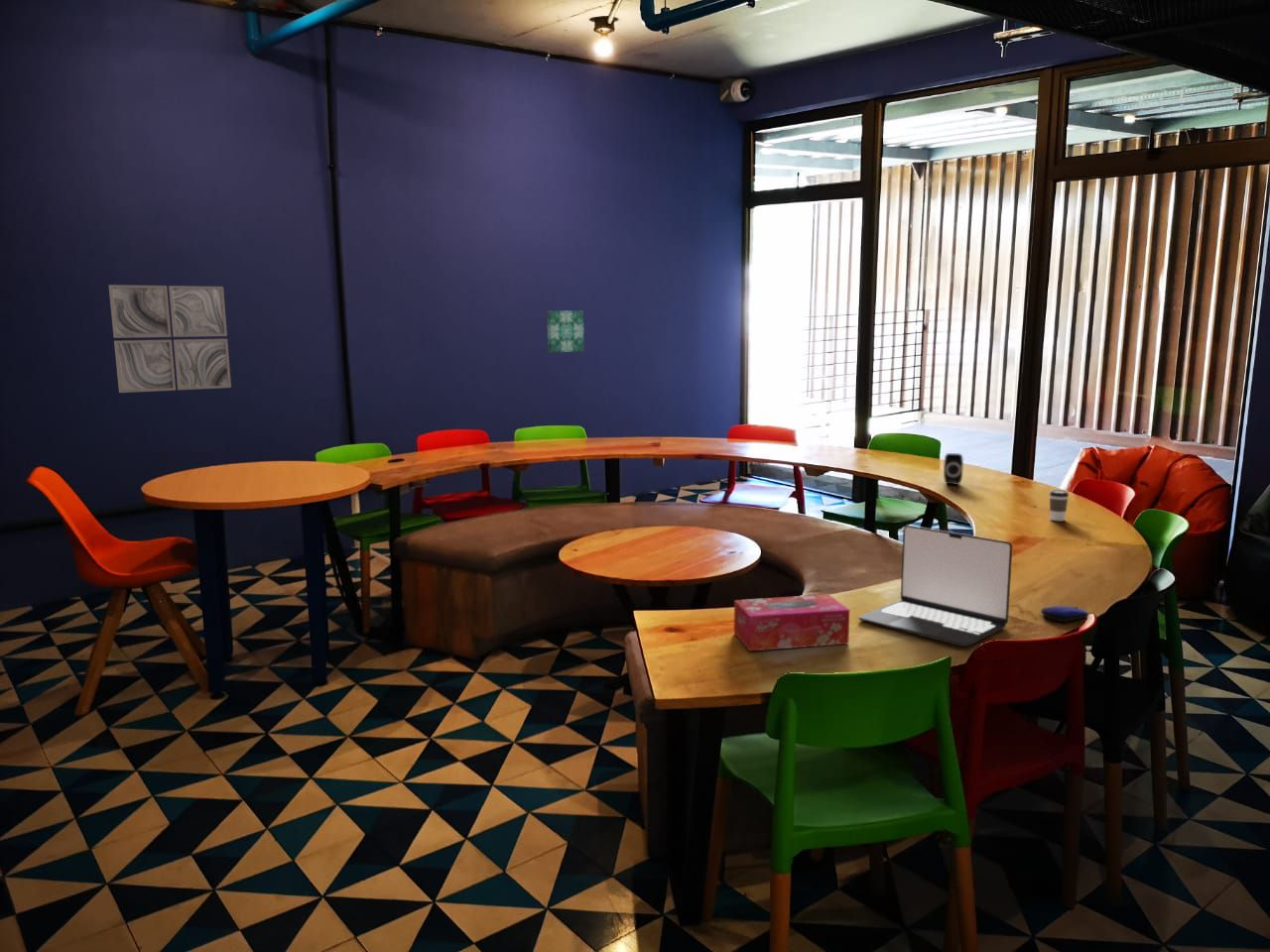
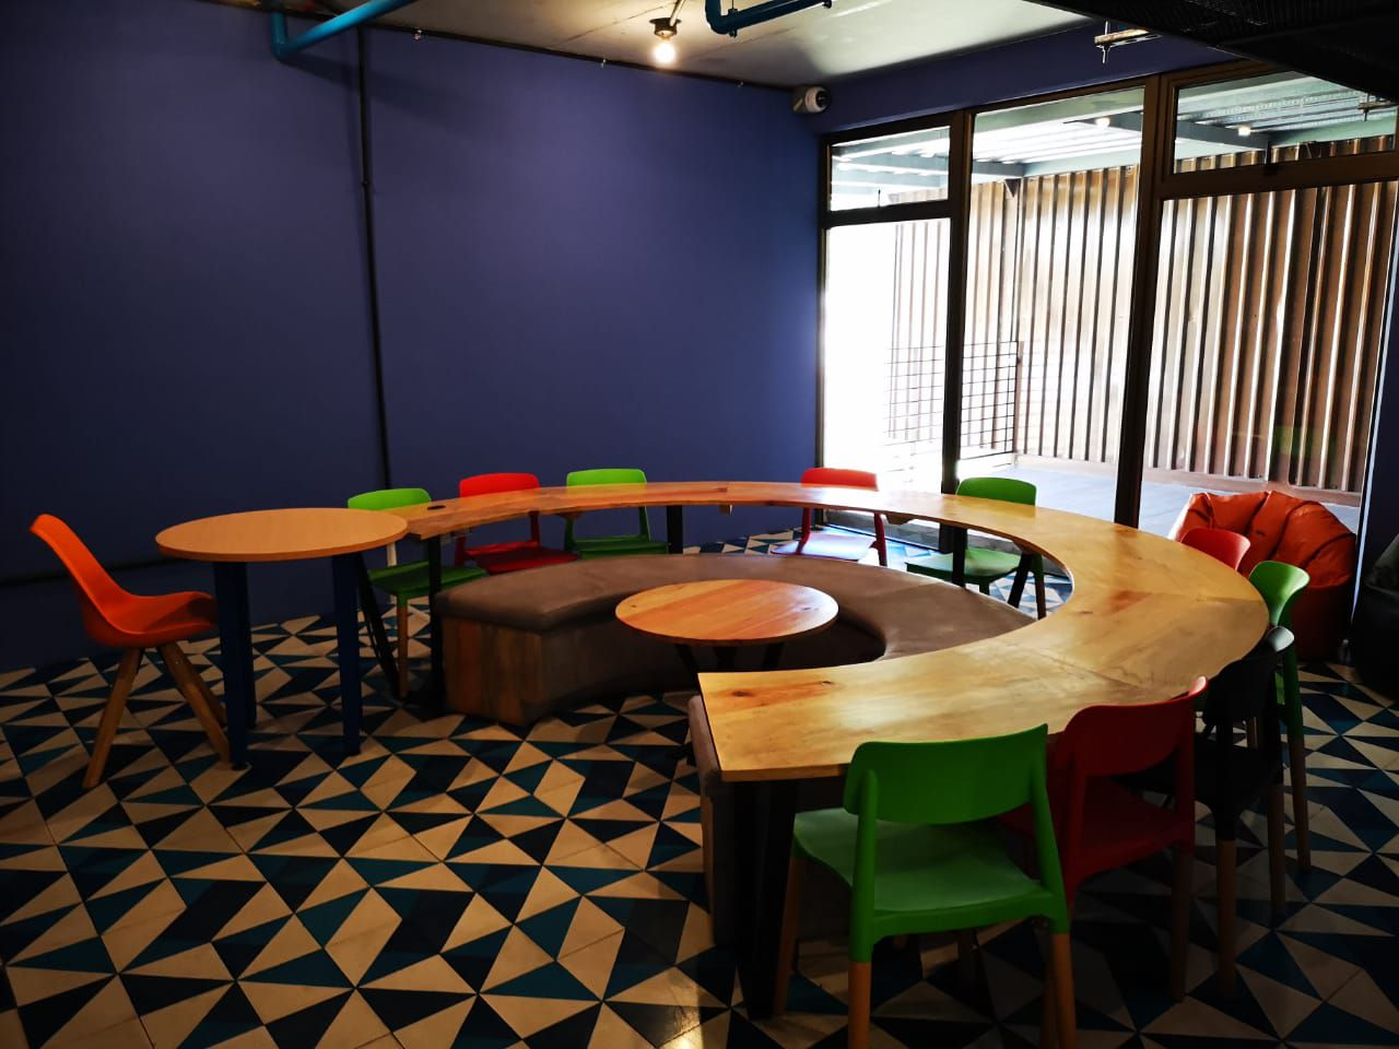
- laptop [858,524,1013,648]
- computer mouse [1040,605,1089,623]
- coffee cup [1048,489,1070,522]
- wall art [546,310,584,353]
- wall art [108,284,232,394]
- tissue box [733,593,850,652]
- speaker [943,452,964,486]
